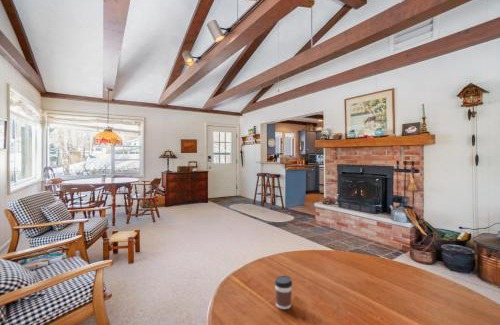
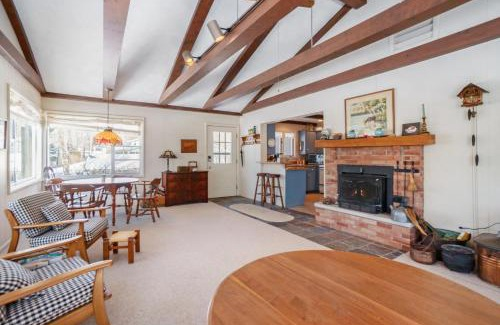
- coffee cup [274,275,293,310]
